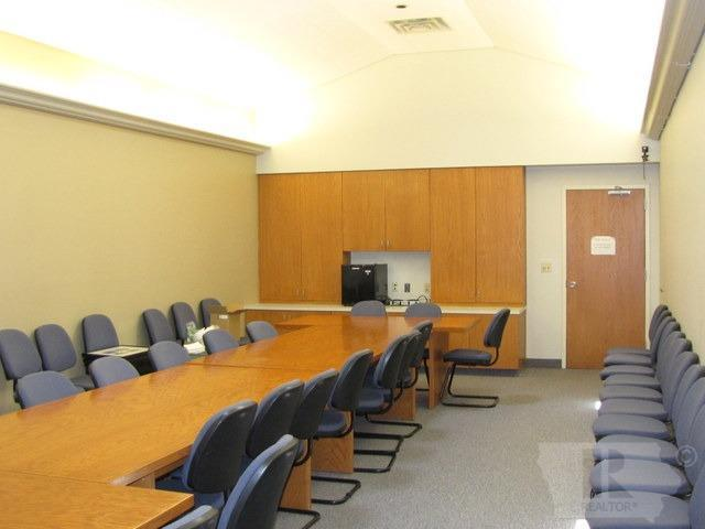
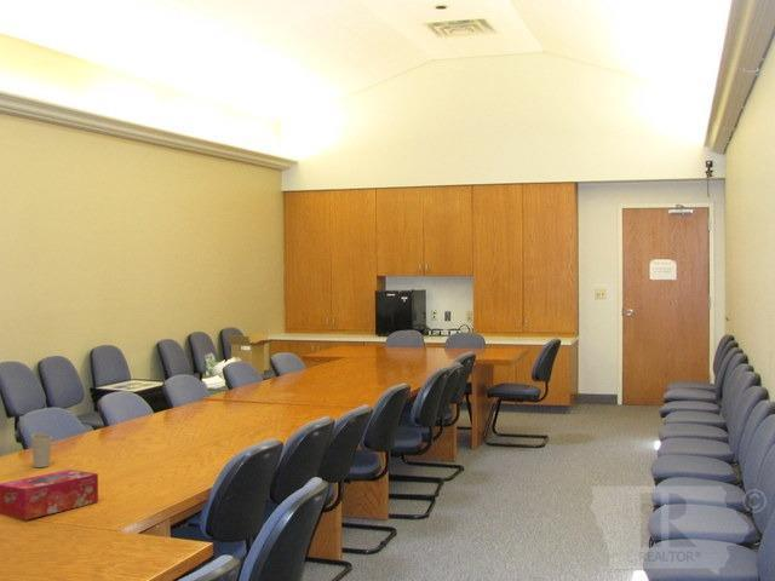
+ cup [30,432,53,468]
+ tissue box [0,468,99,520]
